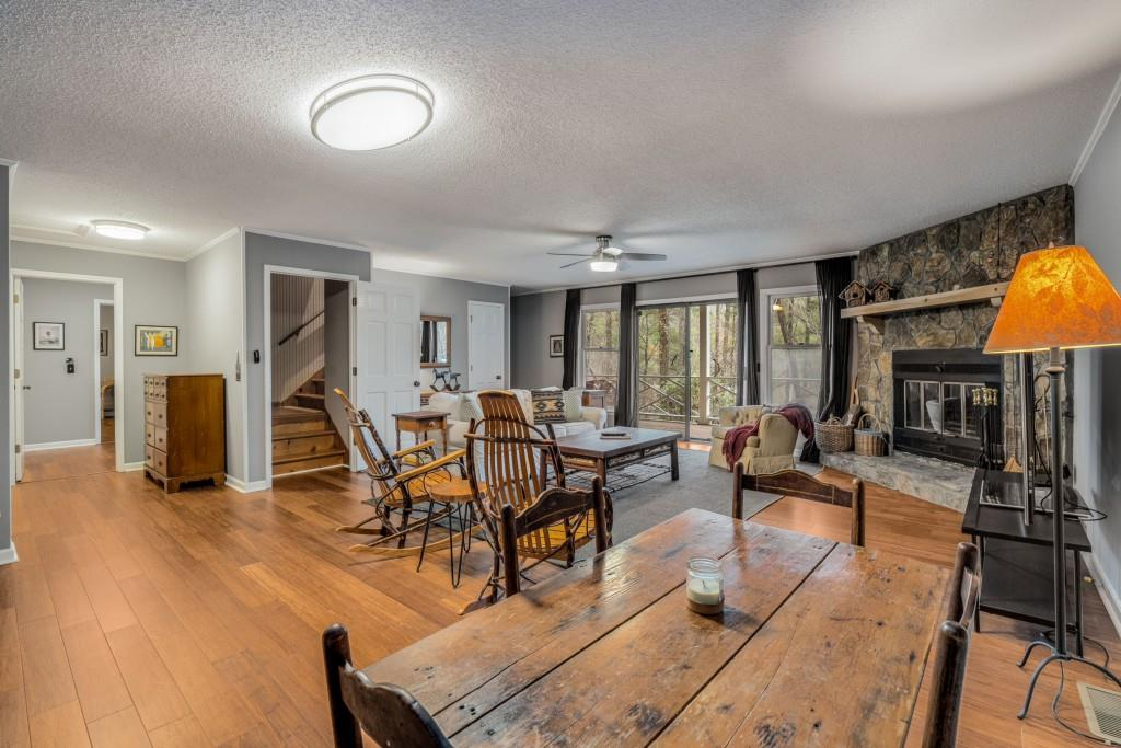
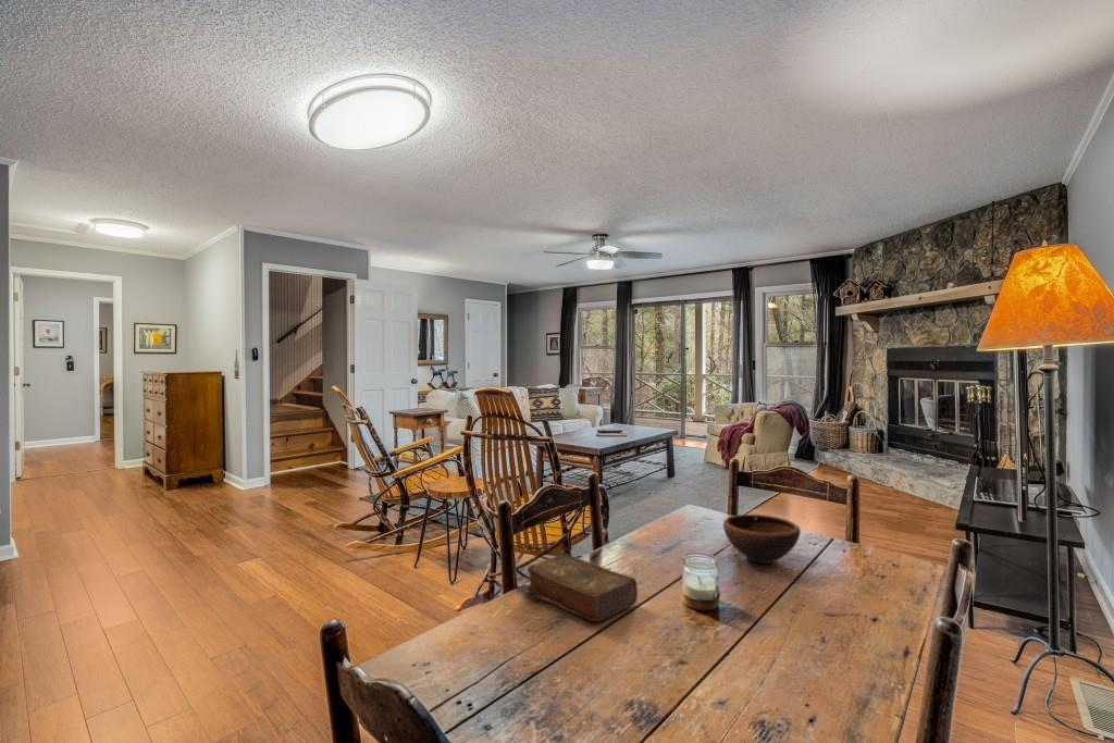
+ bowl [722,513,802,565]
+ book [527,553,639,622]
